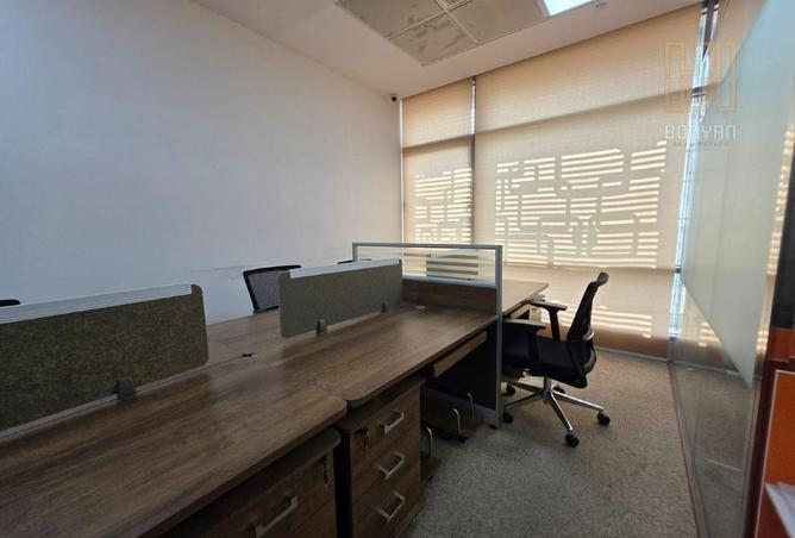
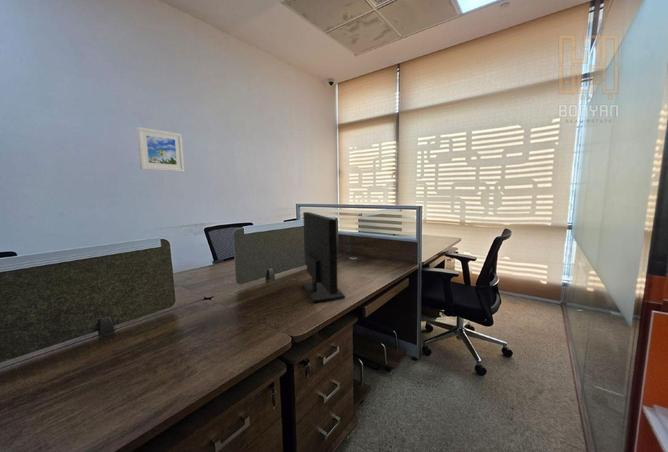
+ monitor [302,211,346,304]
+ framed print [136,126,185,173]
